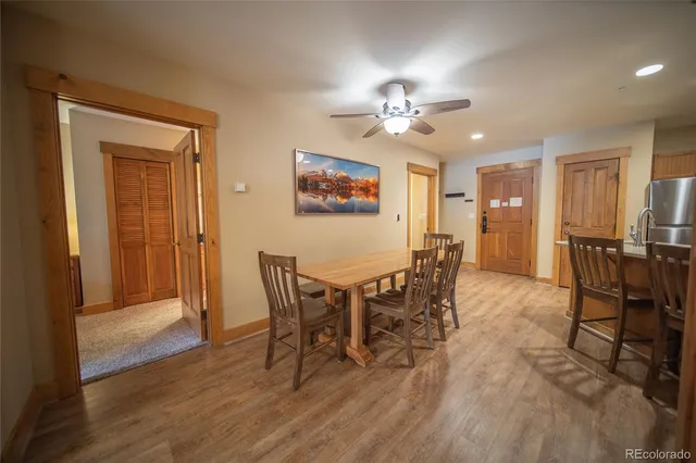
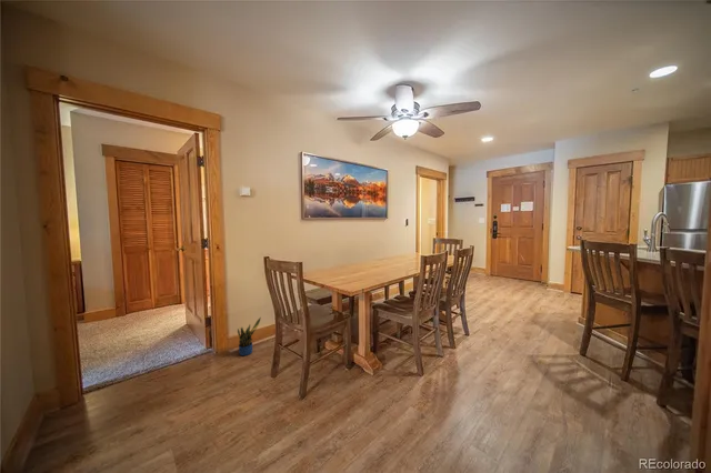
+ potted plant [237,316,262,356]
